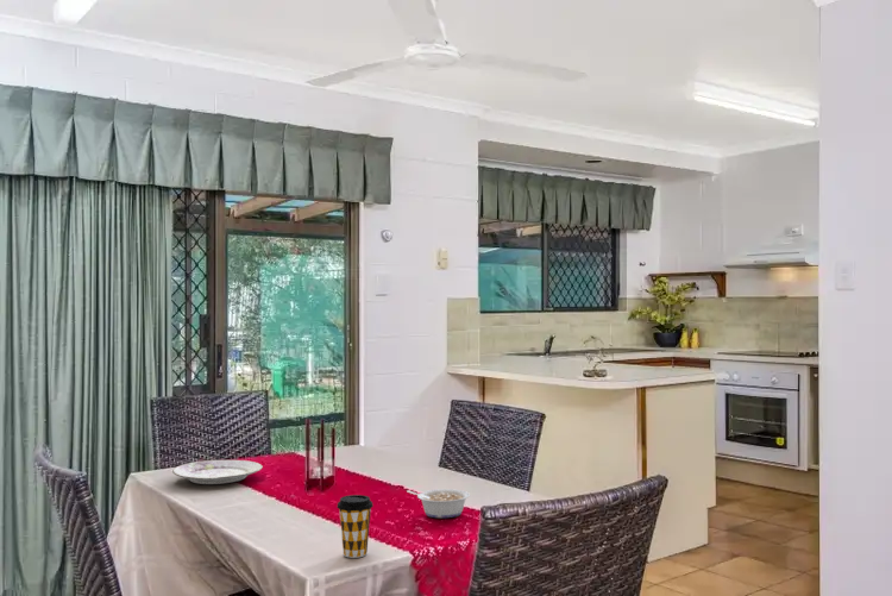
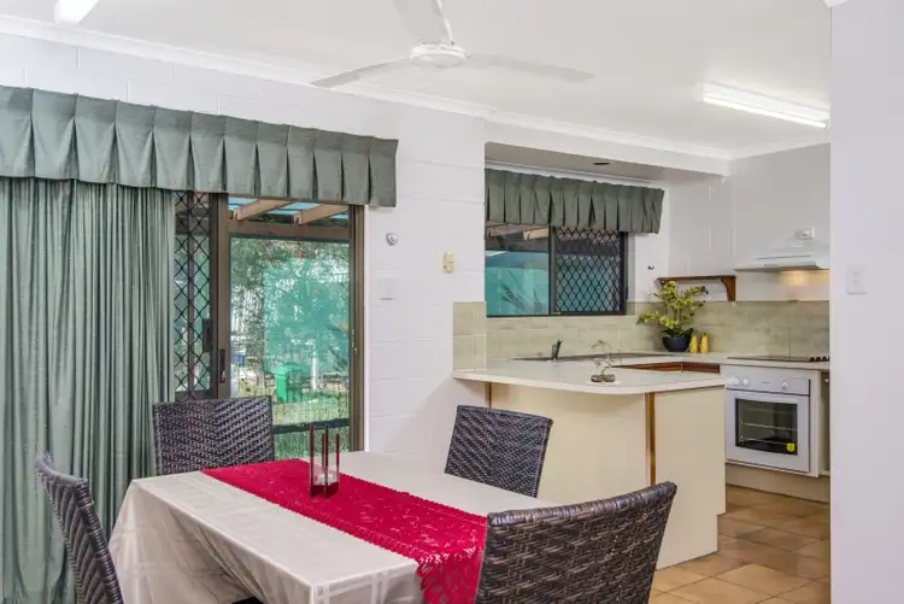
- coffee cup [337,494,375,559]
- plate [171,459,264,485]
- legume [406,488,471,519]
